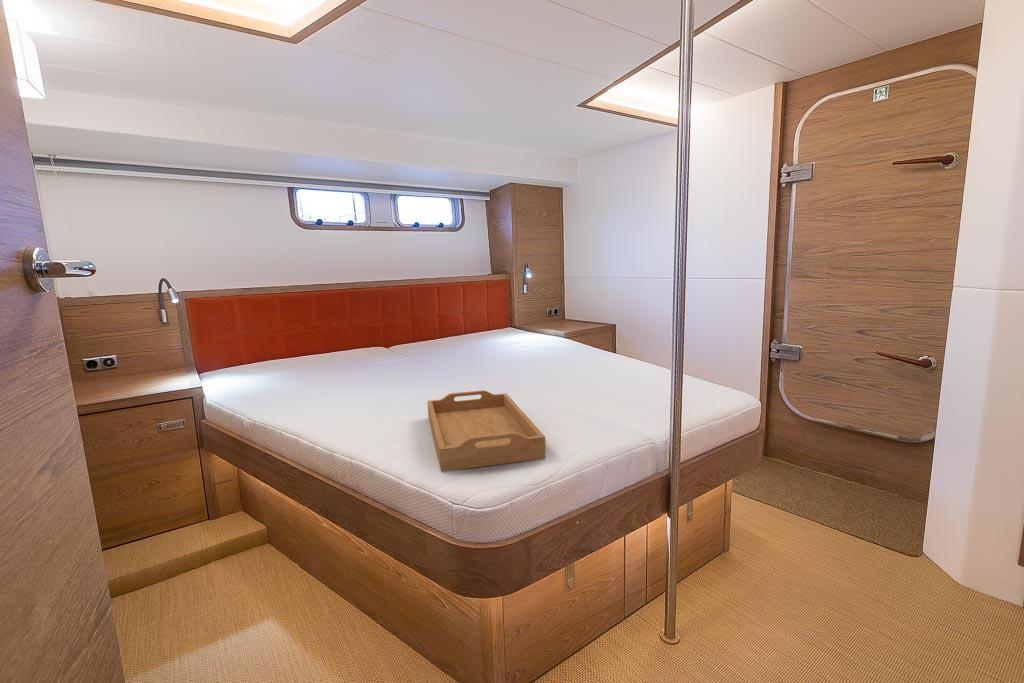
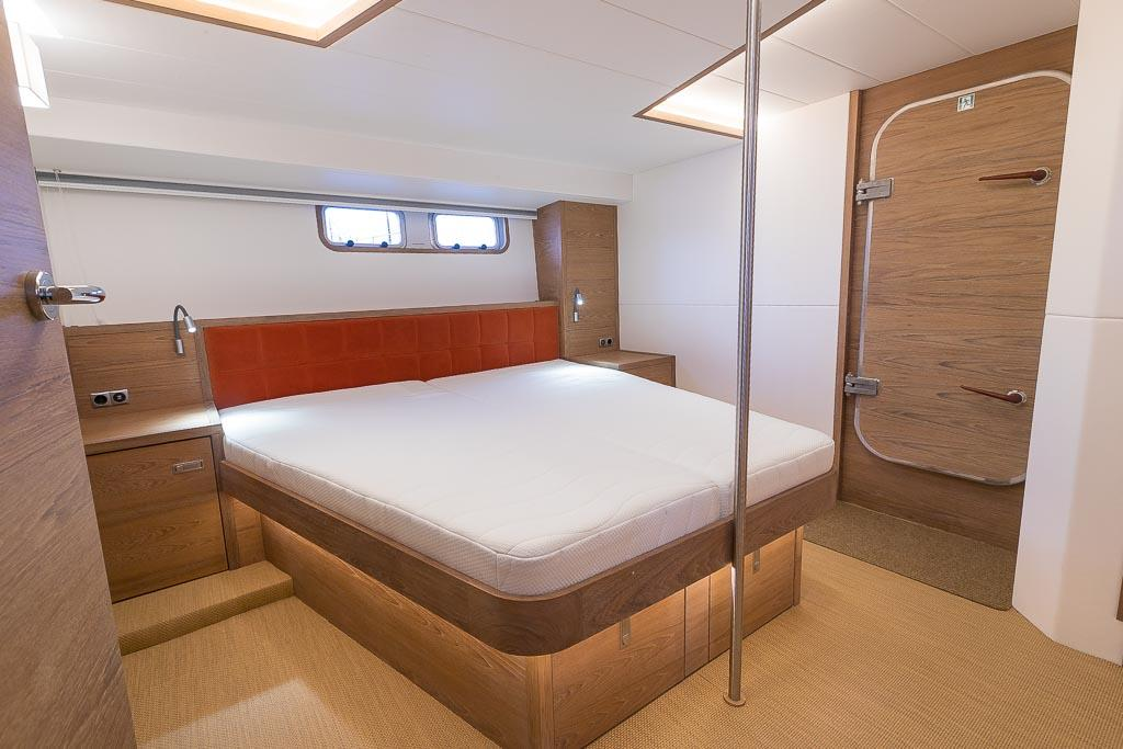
- serving tray [426,389,547,473]
